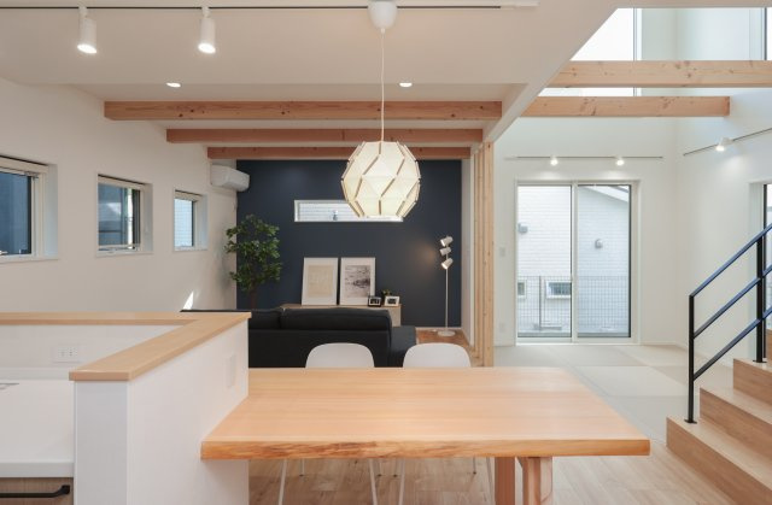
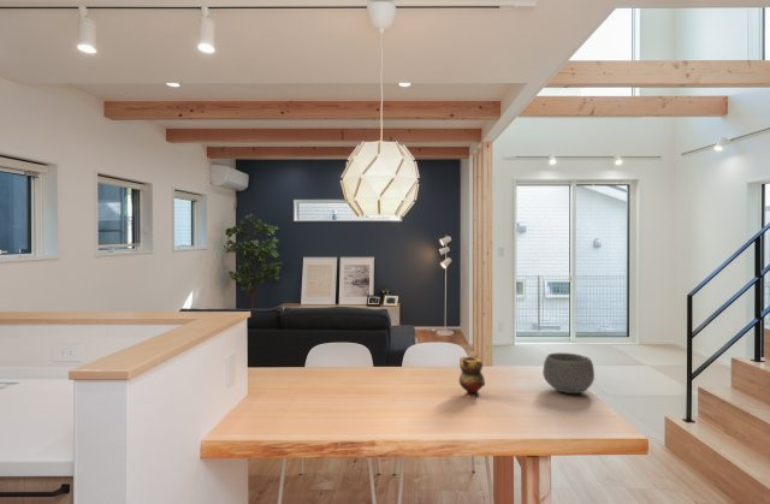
+ teapot [457,356,486,398]
+ bowl [541,351,596,395]
